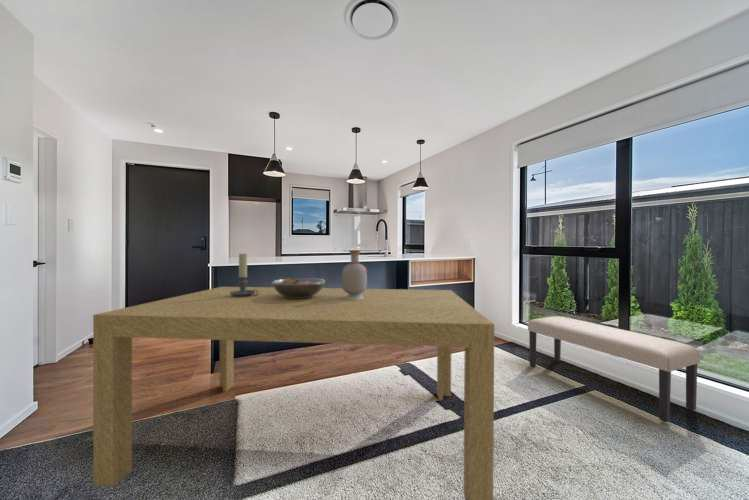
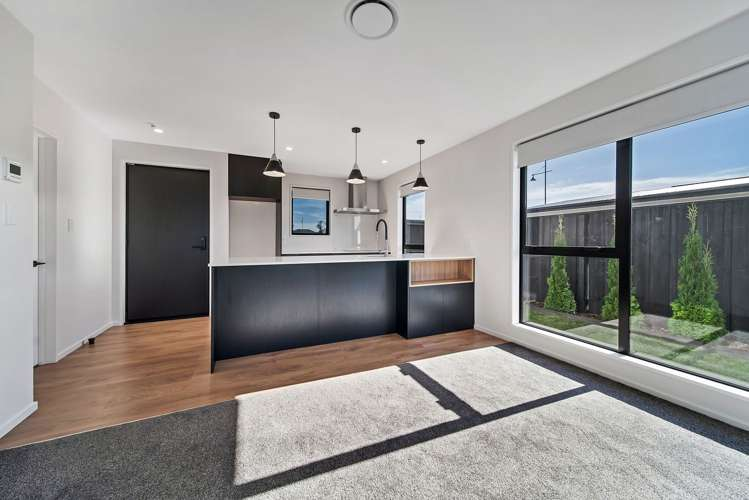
- bench [527,315,701,423]
- bottle [341,249,369,299]
- dining table [92,286,495,500]
- candle holder [230,253,258,297]
- fruit bowl [270,277,327,298]
